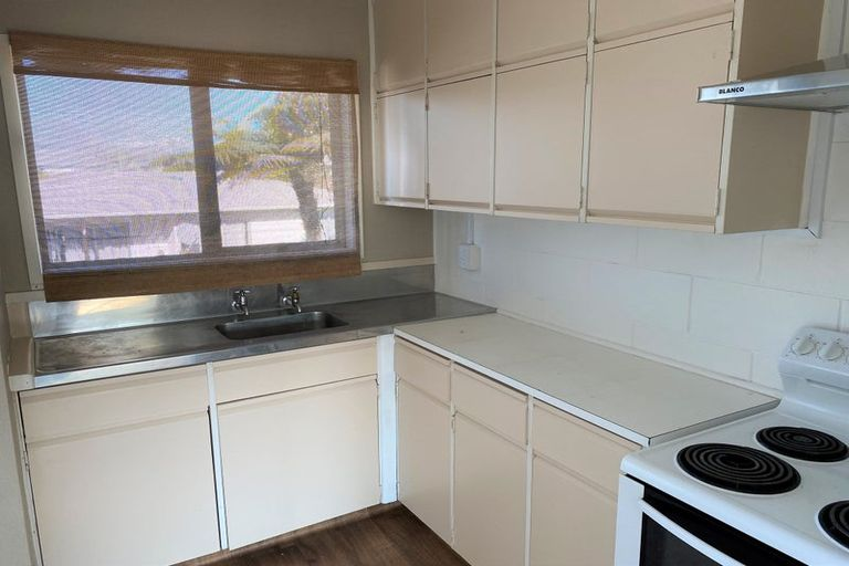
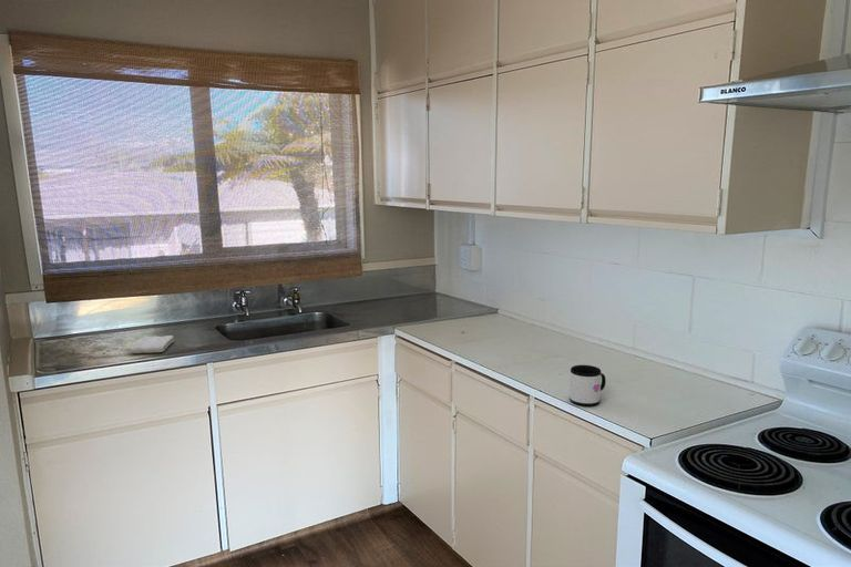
+ mug [568,364,607,408]
+ washcloth [130,334,175,354]
